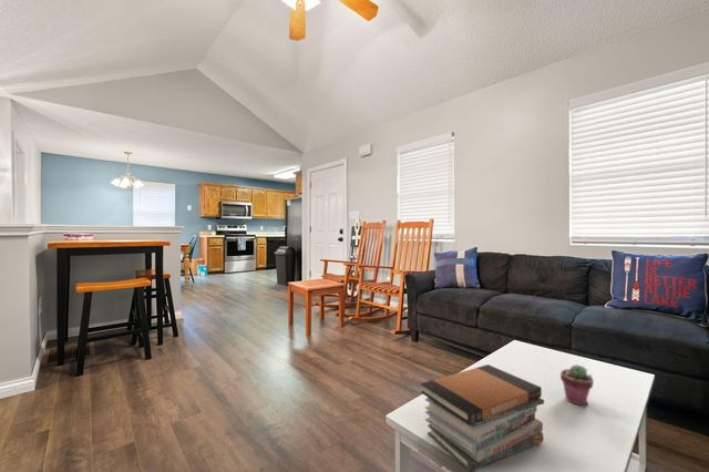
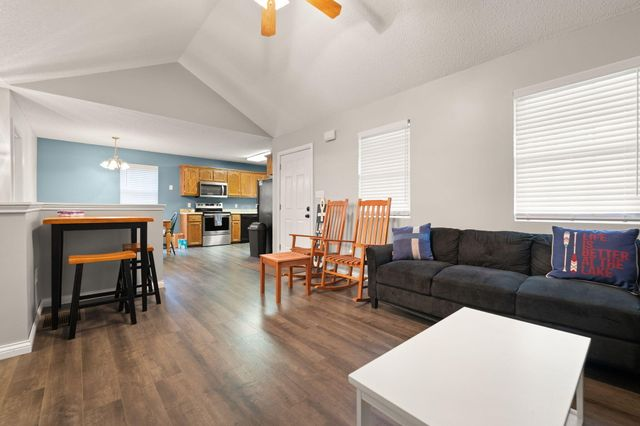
- potted succulent [559,363,595,407]
- book stack [420,363,545,472]
